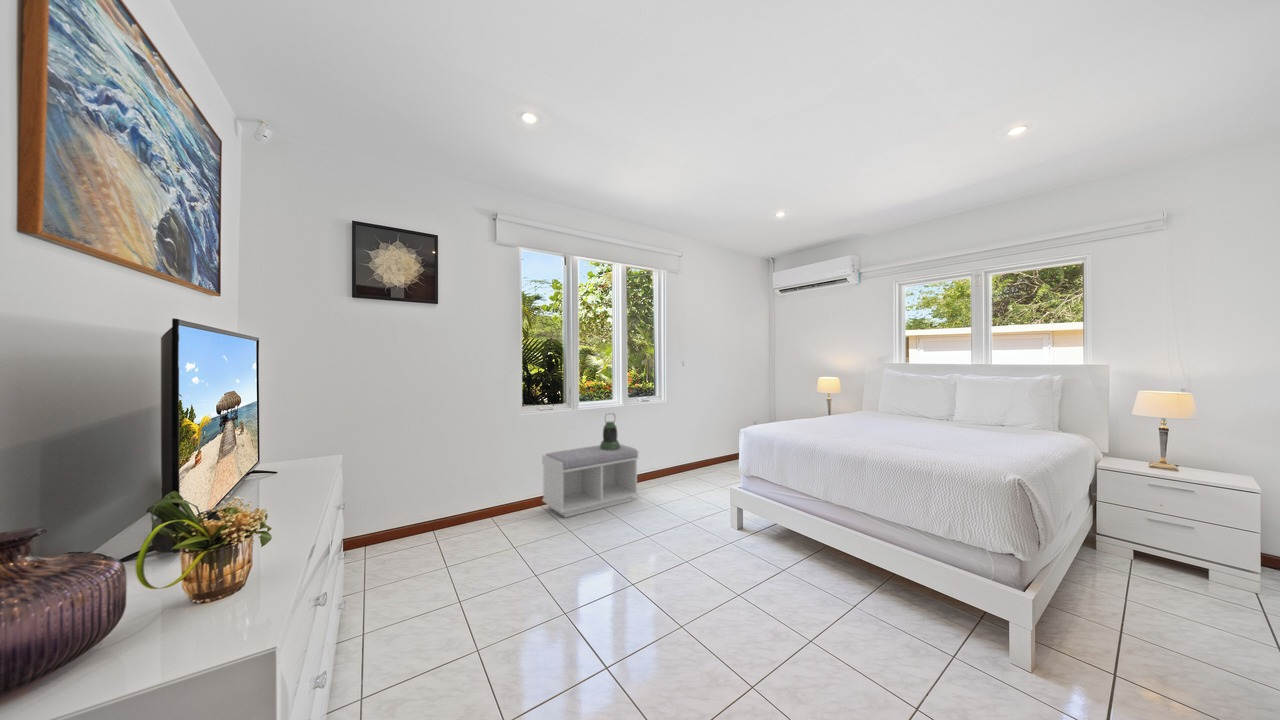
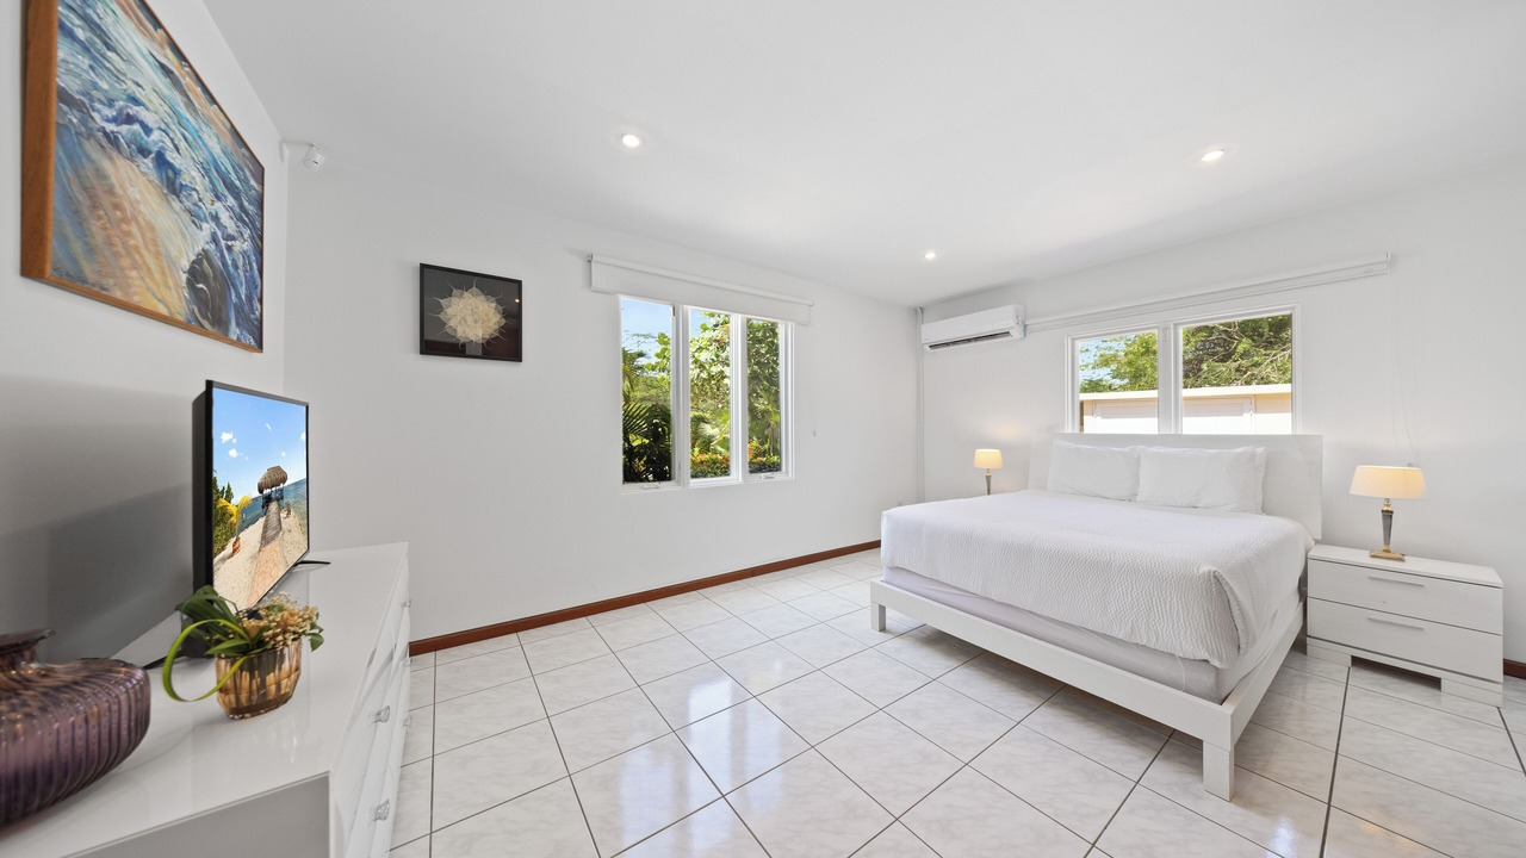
- lantern [599,412,620,450]
- bench [541,443,640,519]
